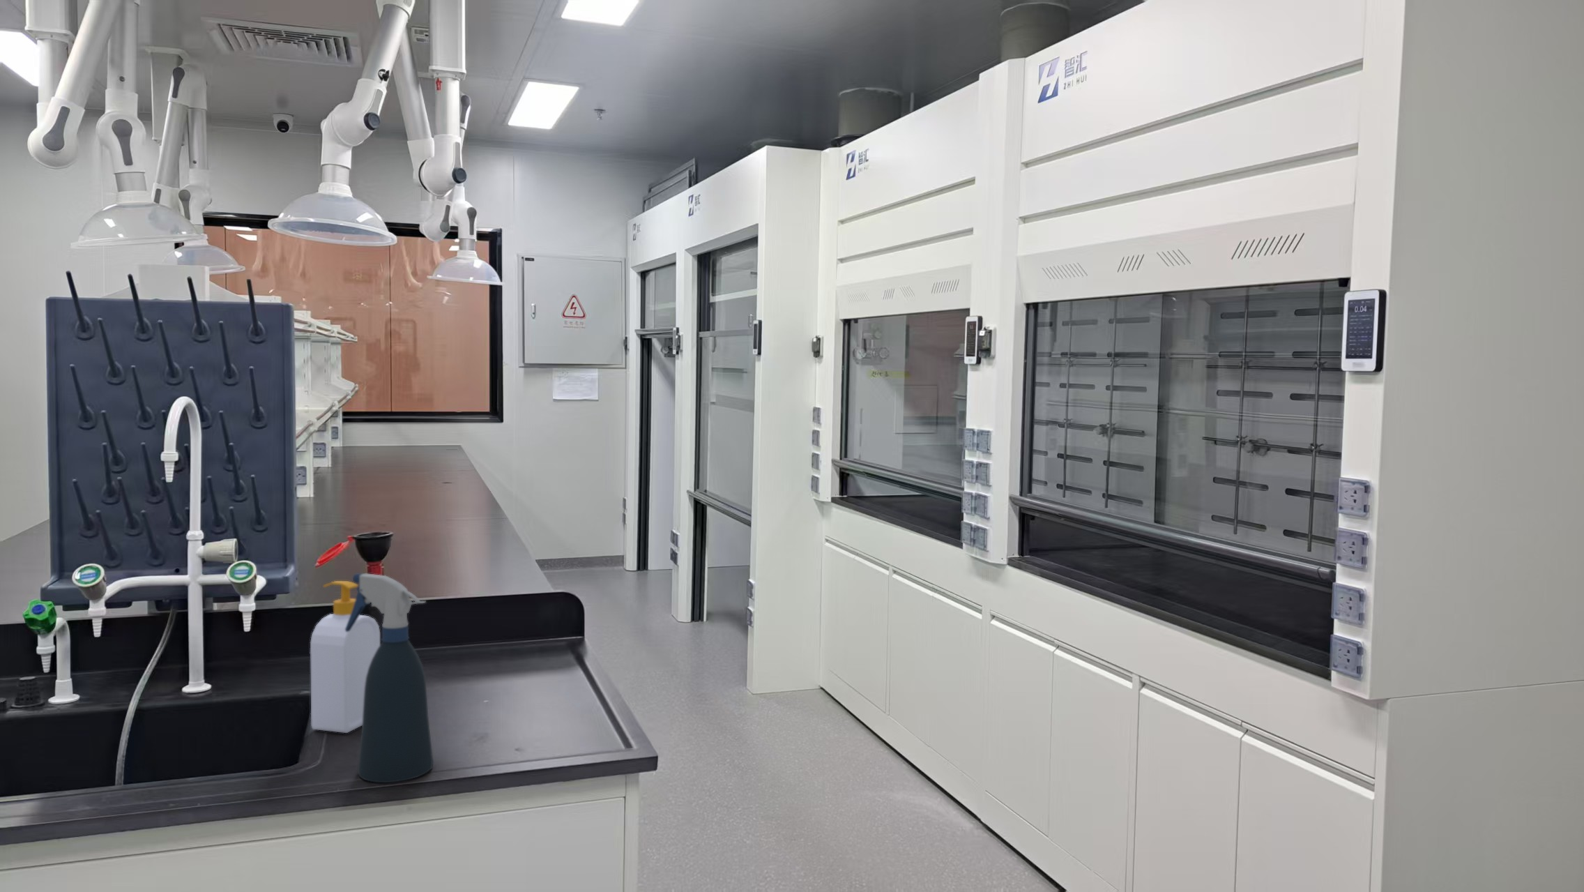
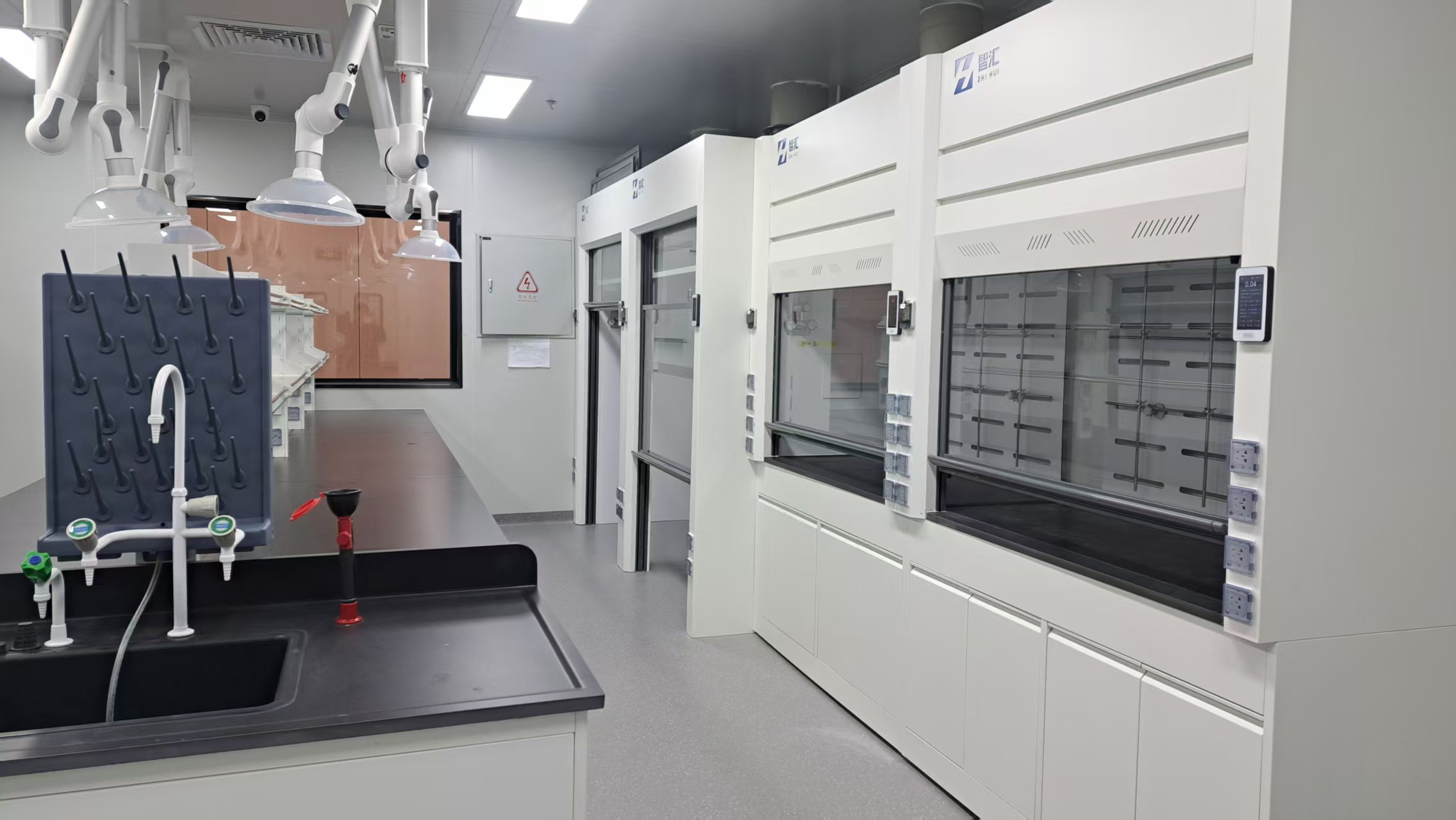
- spray bottle [345,572,434,783]
- soap bottle [310,580,381,733]
